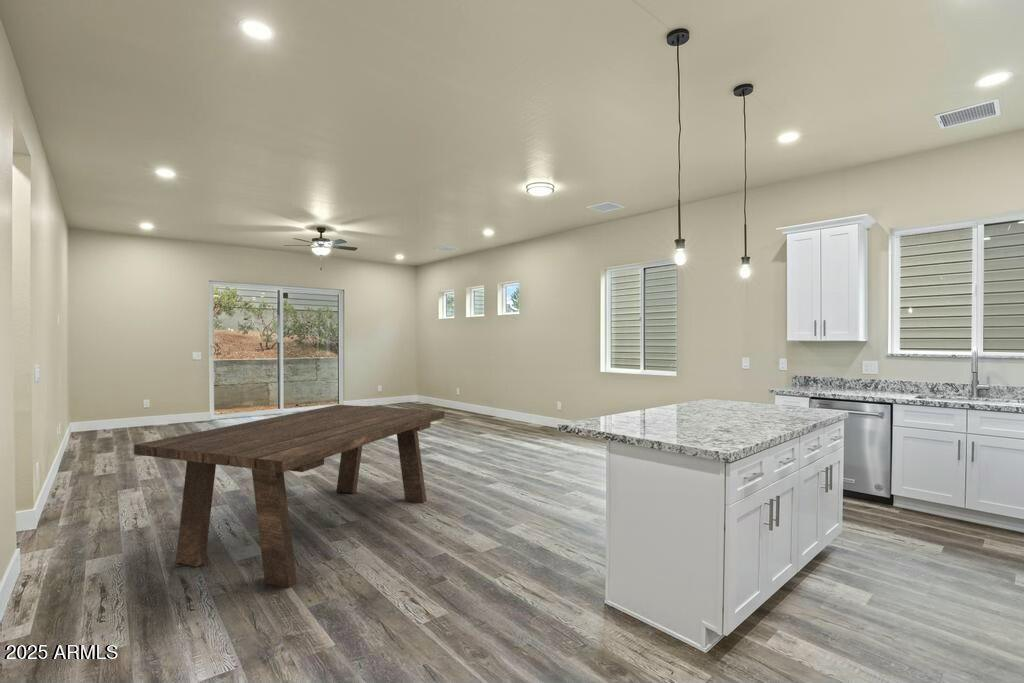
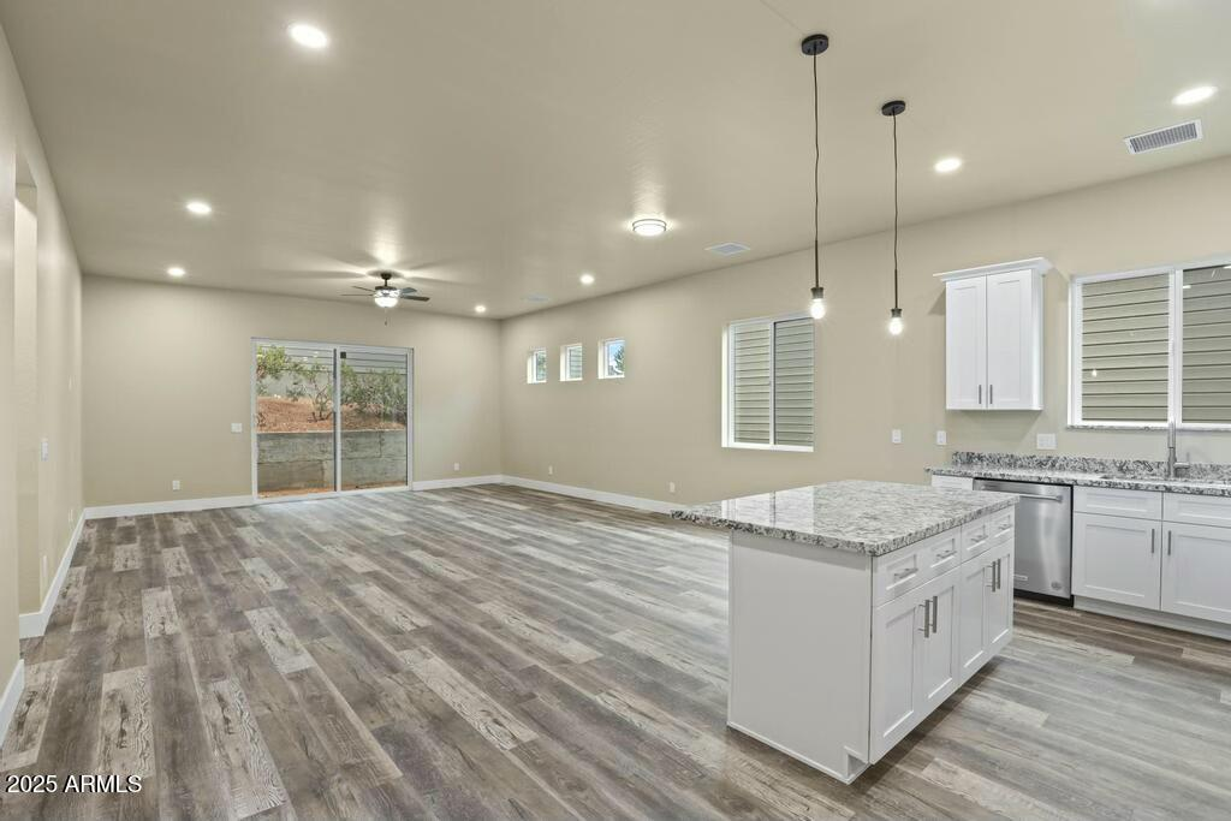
- dining table [133,404,445,589]
